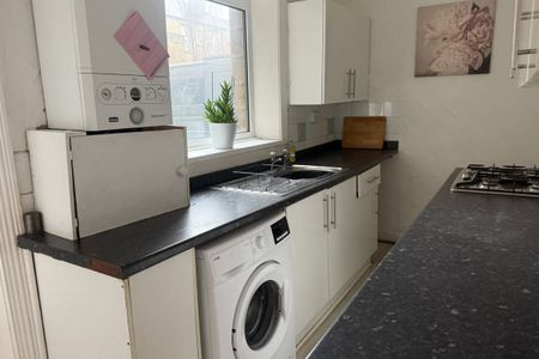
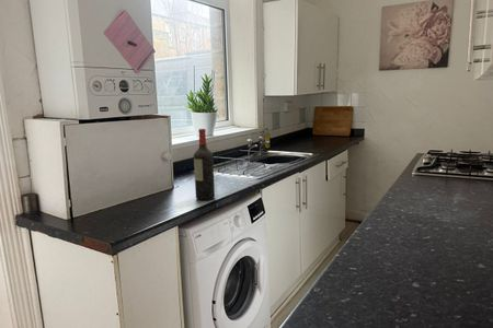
+ wine bottle [193,128,216,201]
